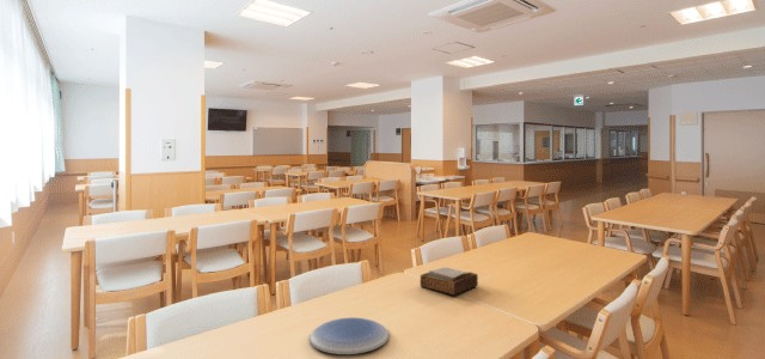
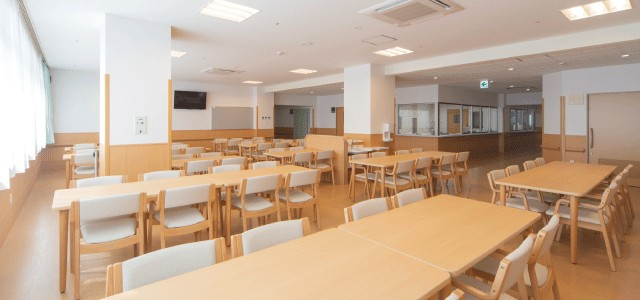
- plate [308,316,390,355]
- napkin holder [418,267,479,296]
